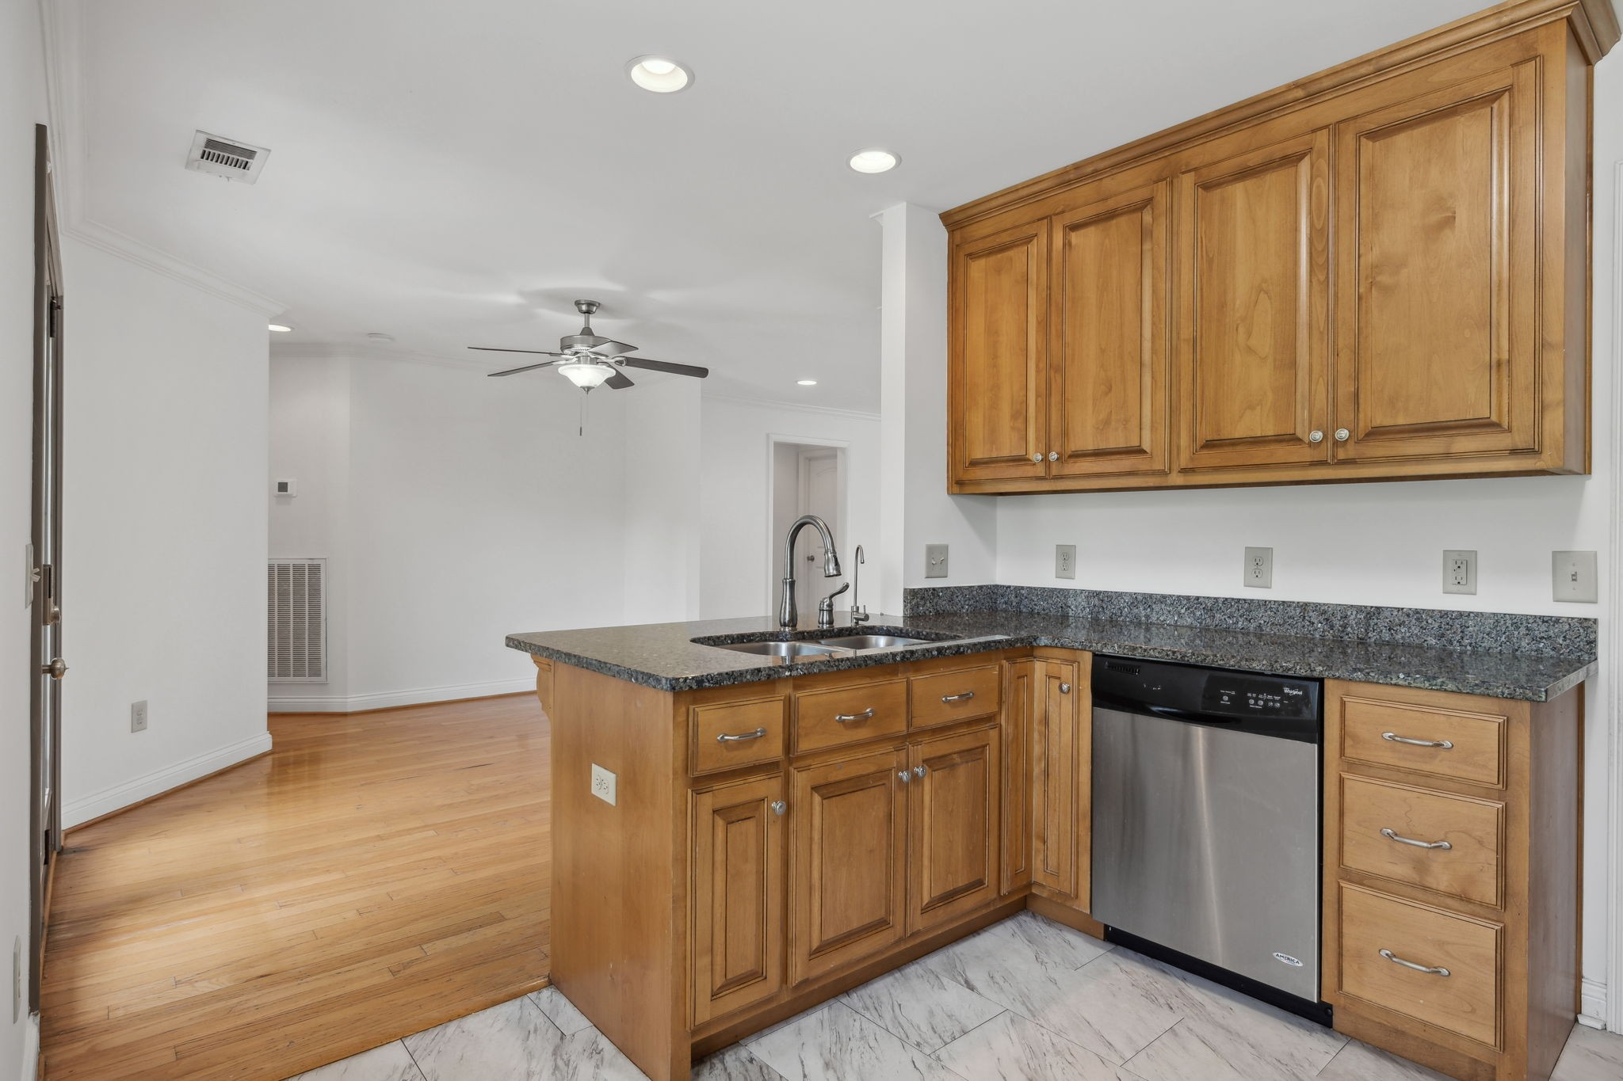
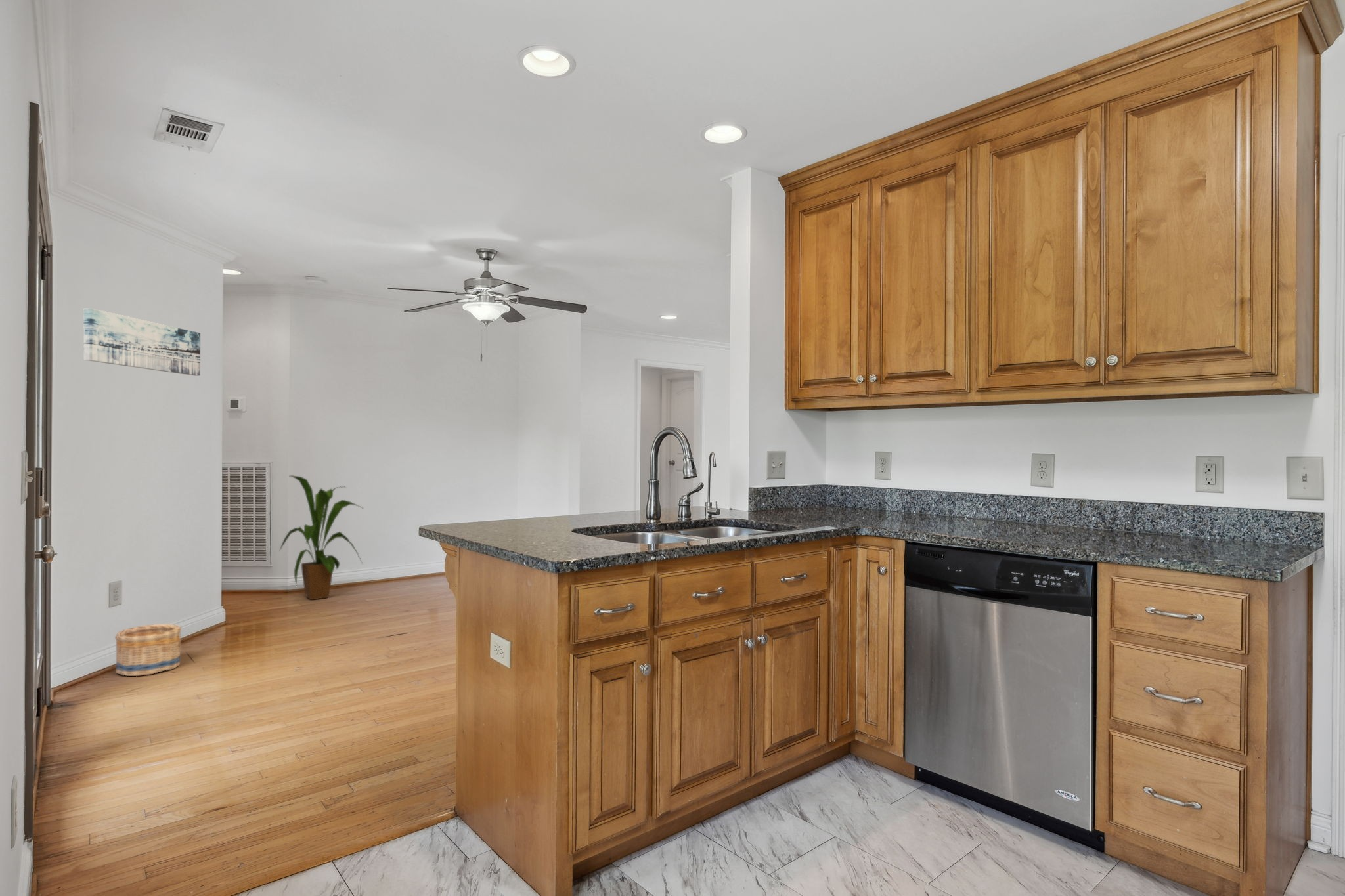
+ basket [114,623,182,677]
+ wall art [83,308,201,376]
+ house plant [279,475,364,601]
